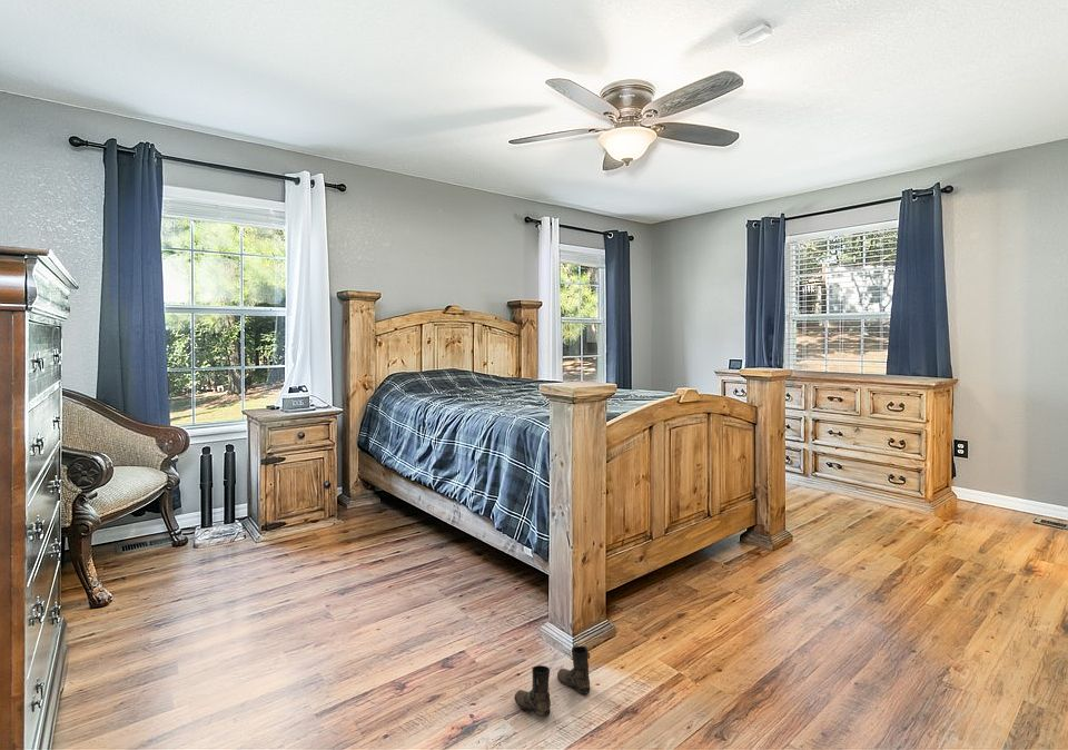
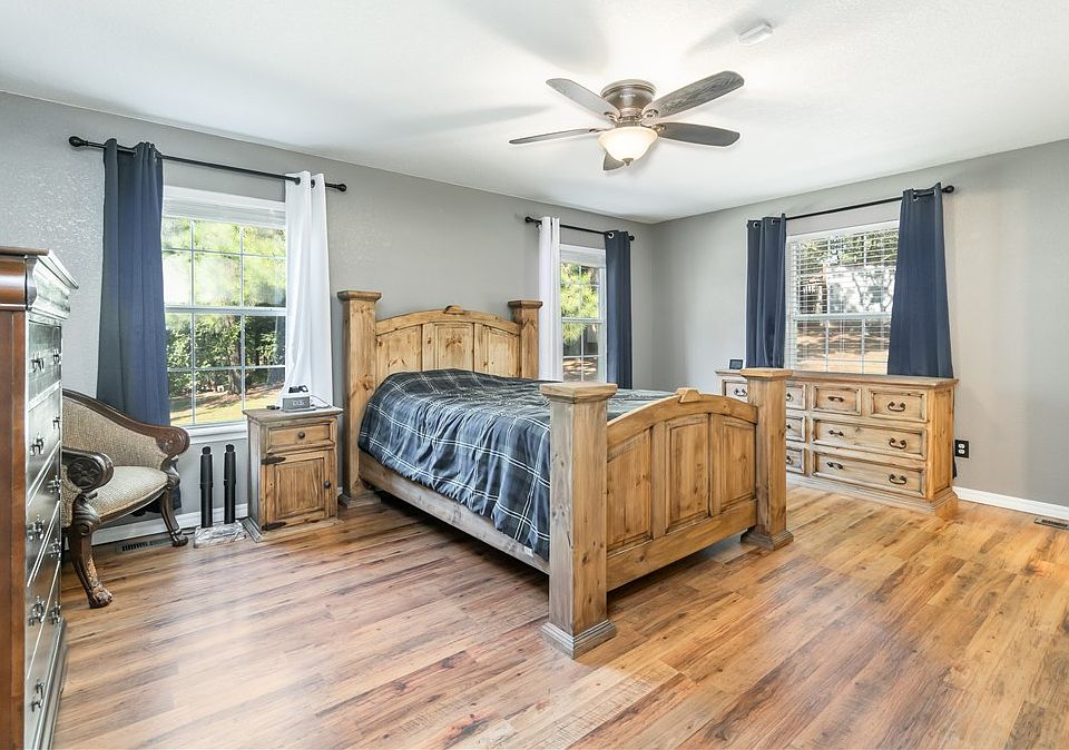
- boots [514,645,592,718]
